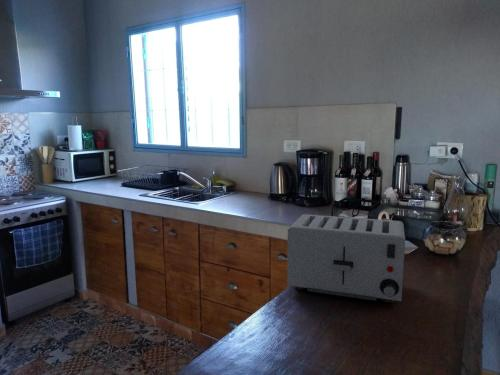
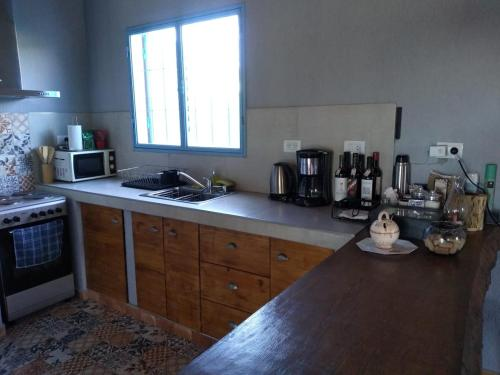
- toaster [286,213,406,303]
